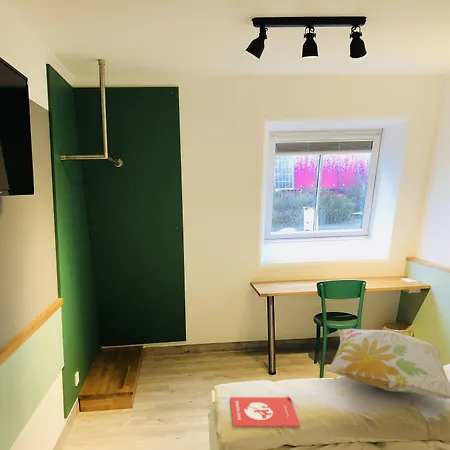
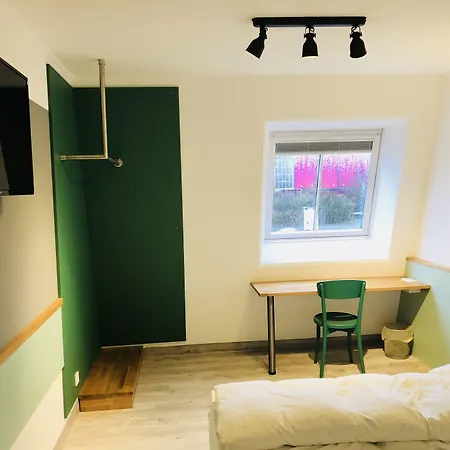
- book [229,396,301,427]
- decorative pillow [326,328,450,400]
